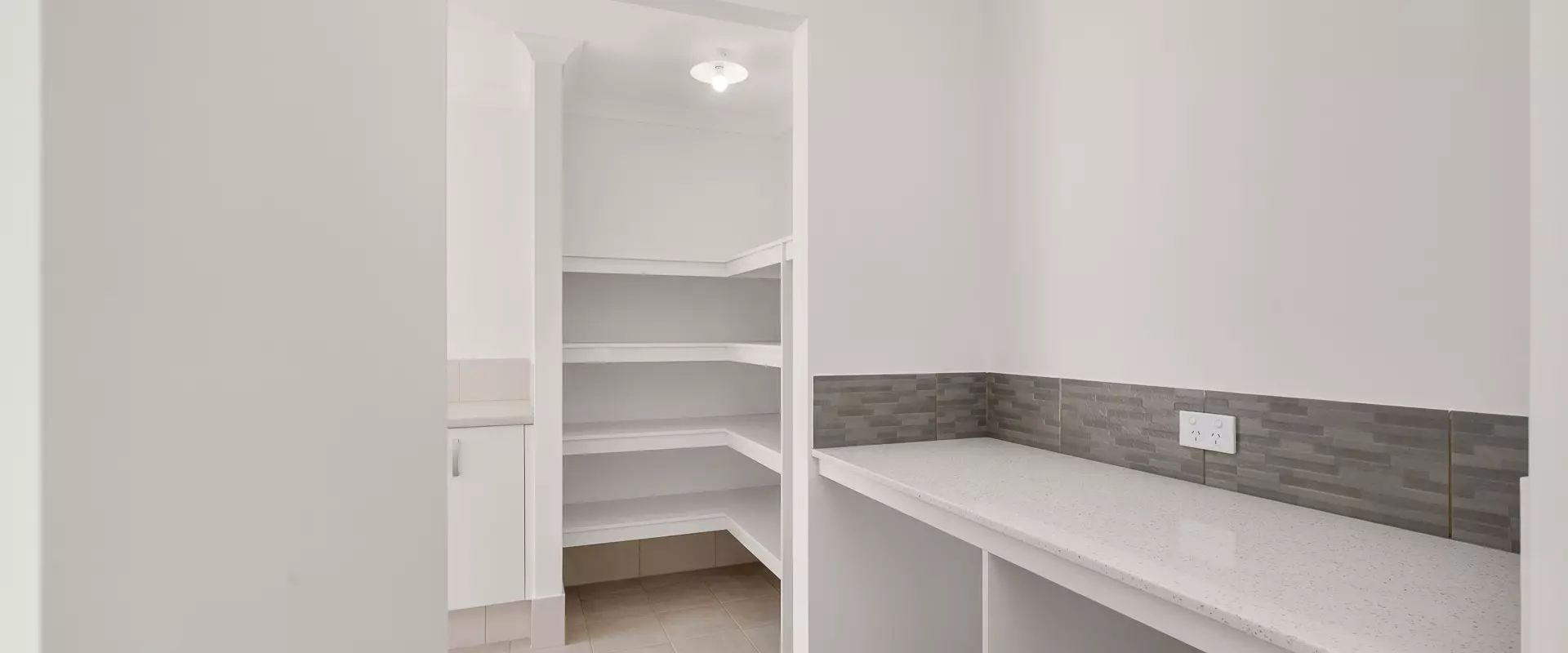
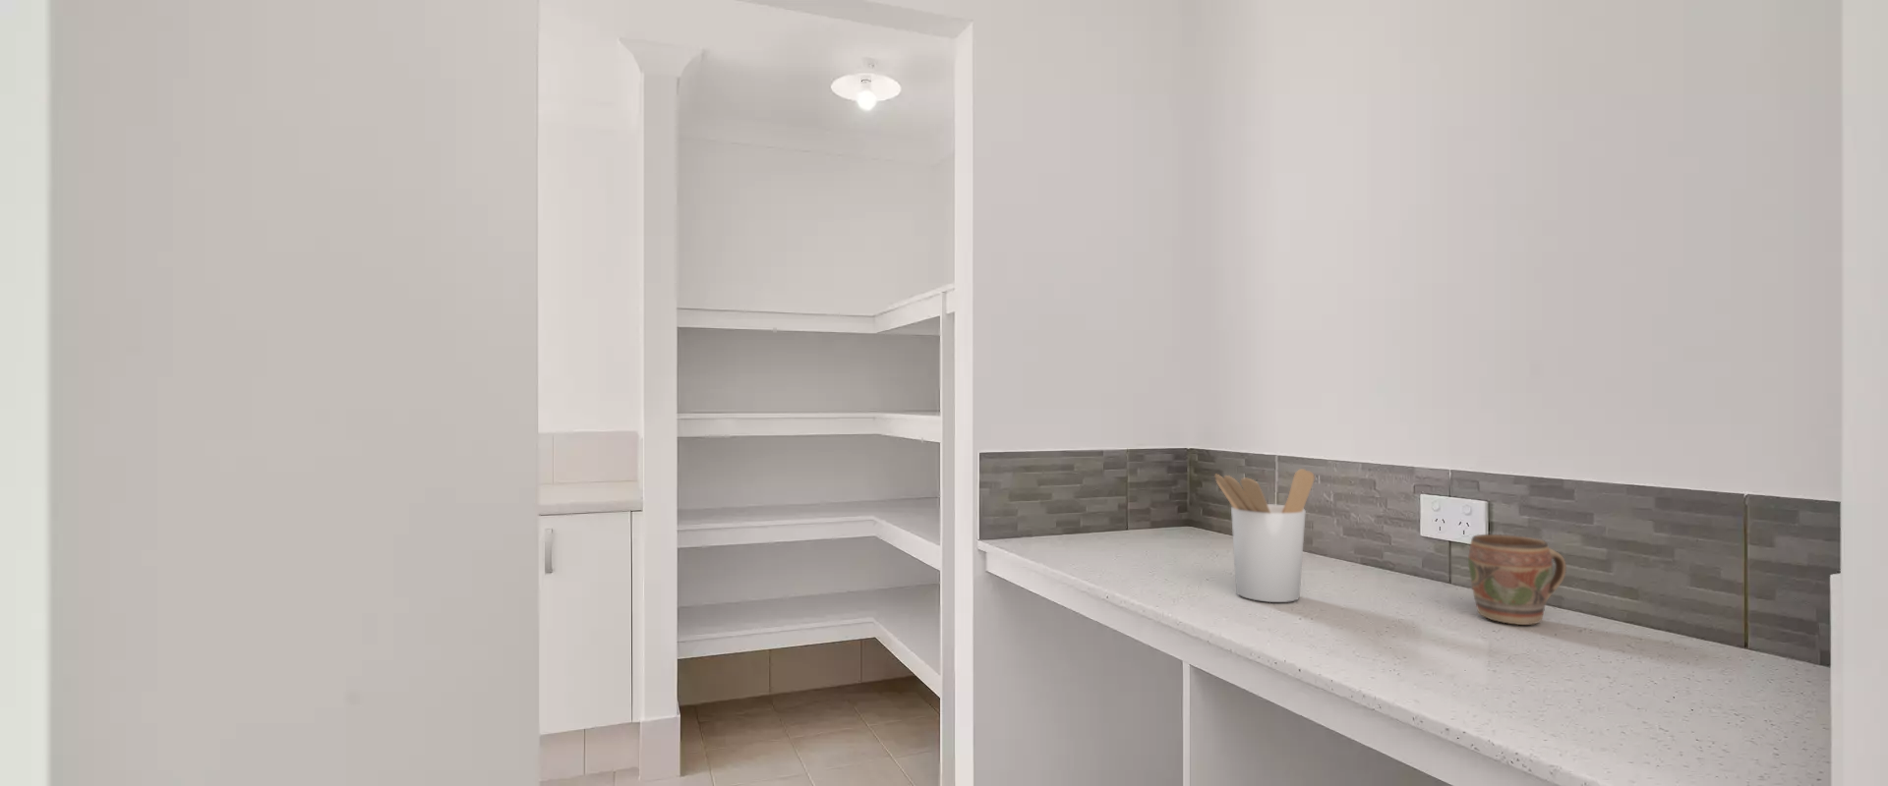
+ mug [1467,533,1568,626]
+ utensil holder [1214,468,1315,603]
